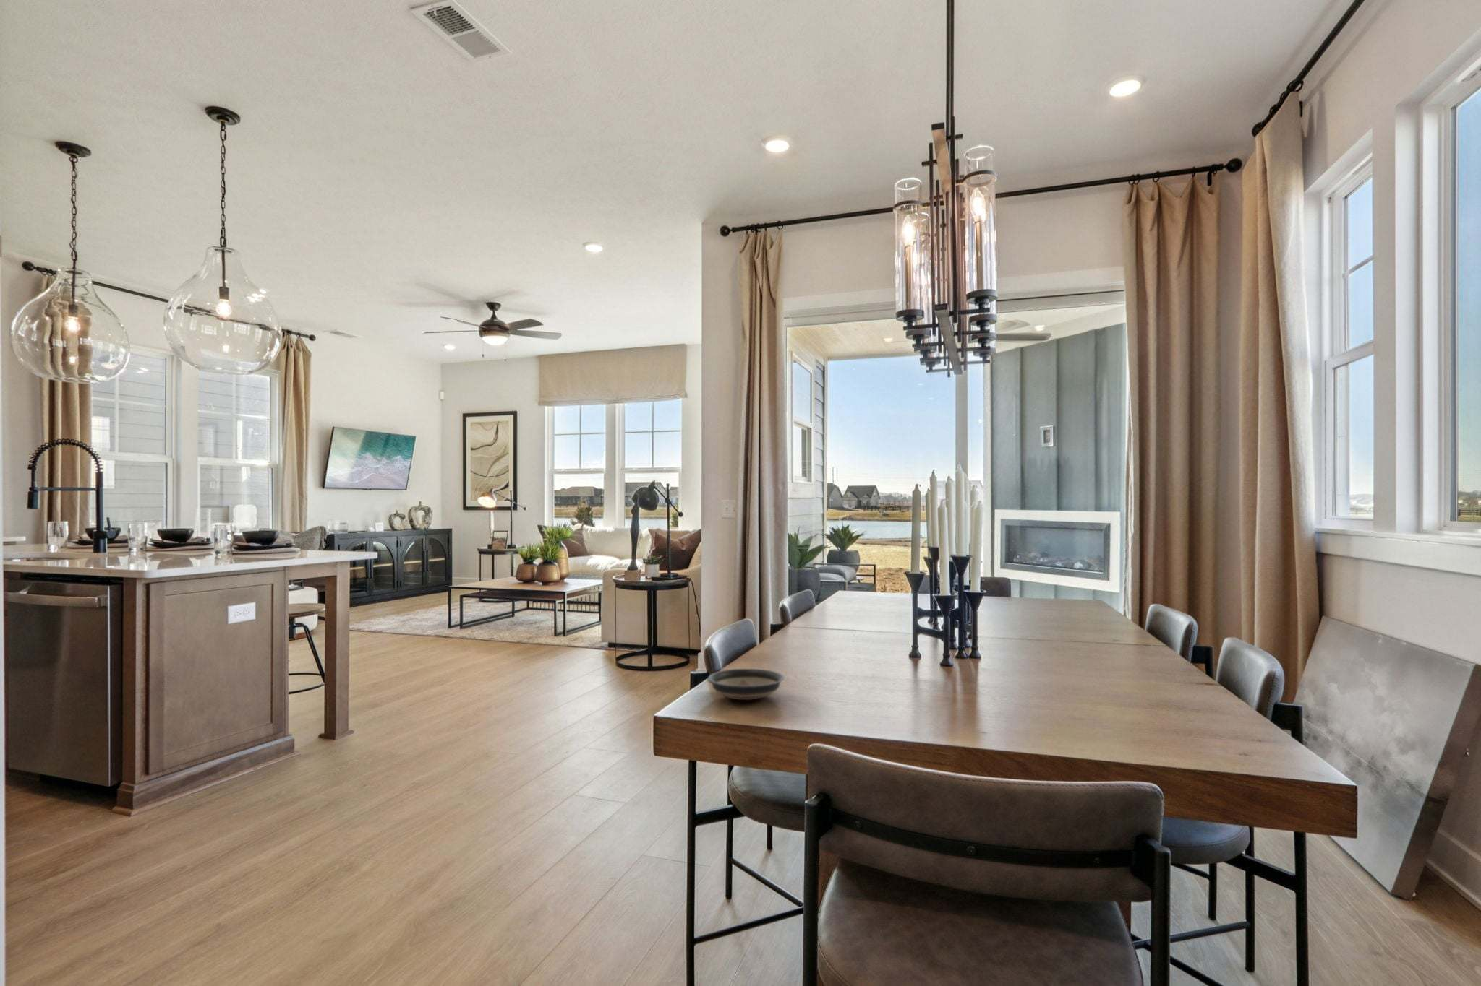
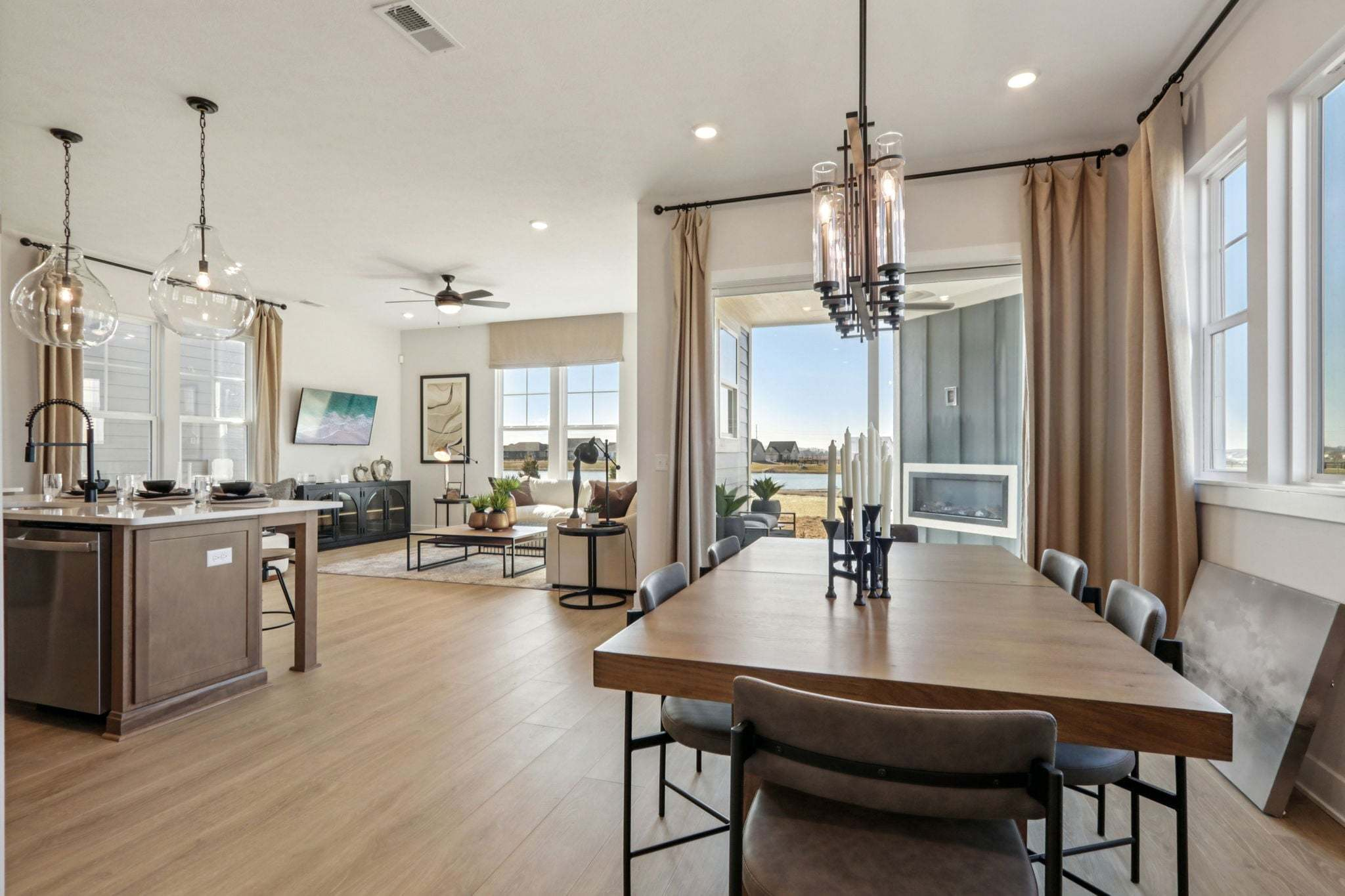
- saucer [707,668,785,701]
